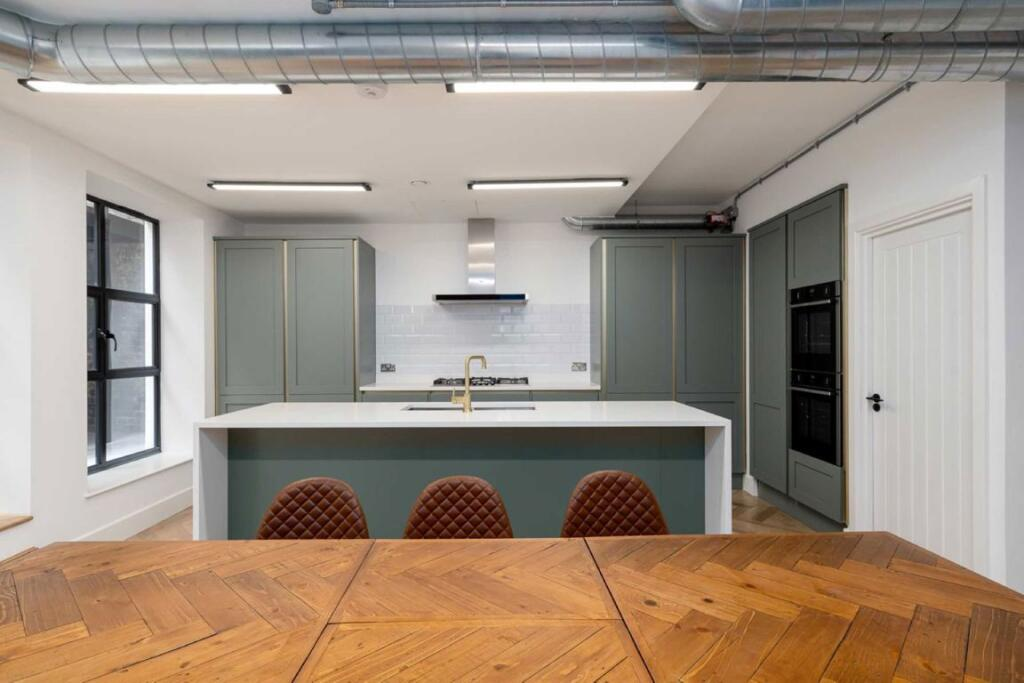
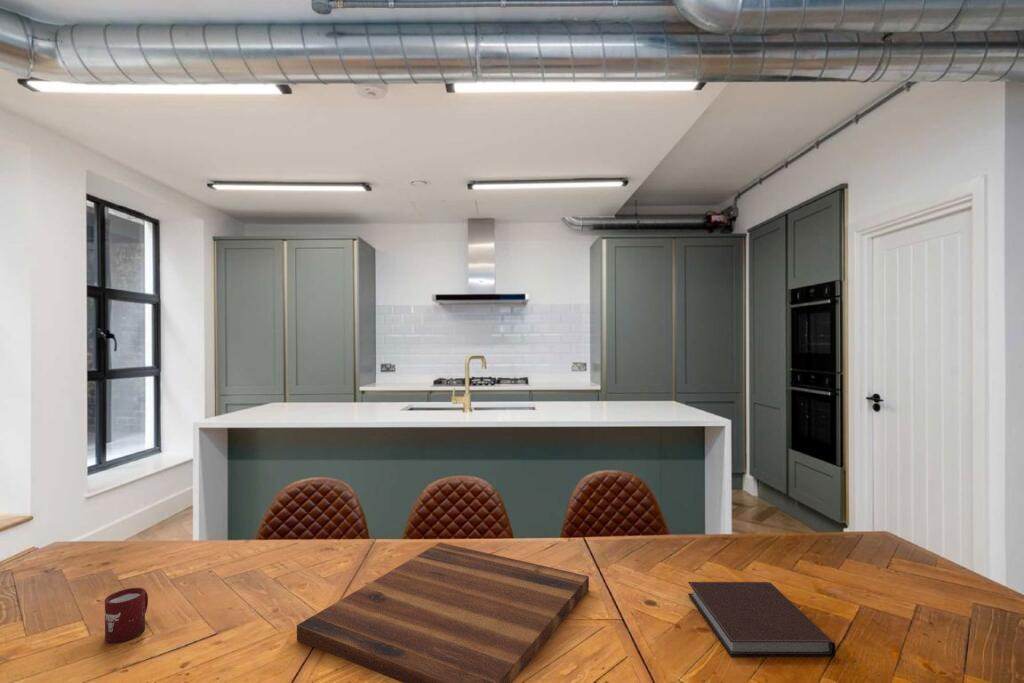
+ cup [104,587,149,644]
+ cutting board [296,541,590,683]
+ notebook [687,581,837,658]
